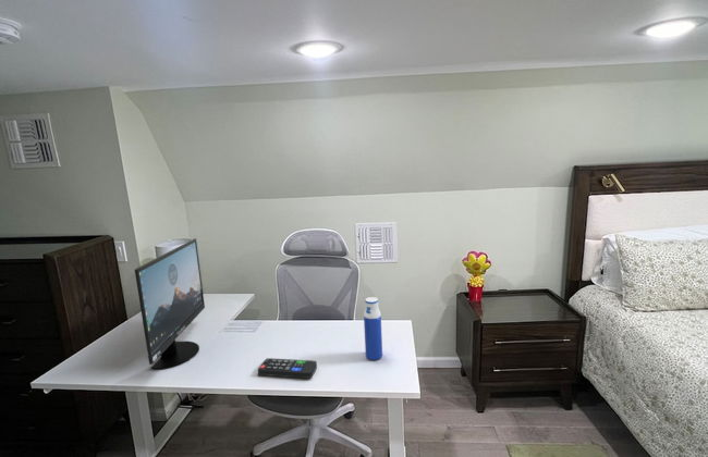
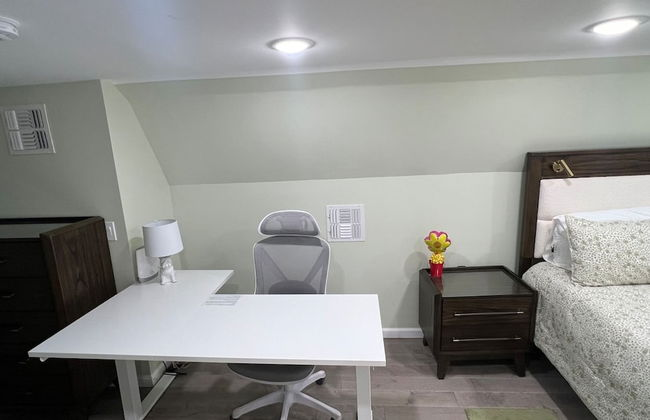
- monitor [134,237,206,370]
- remote control [257,357,318,380]
- water bottle [363,296,383,361]
